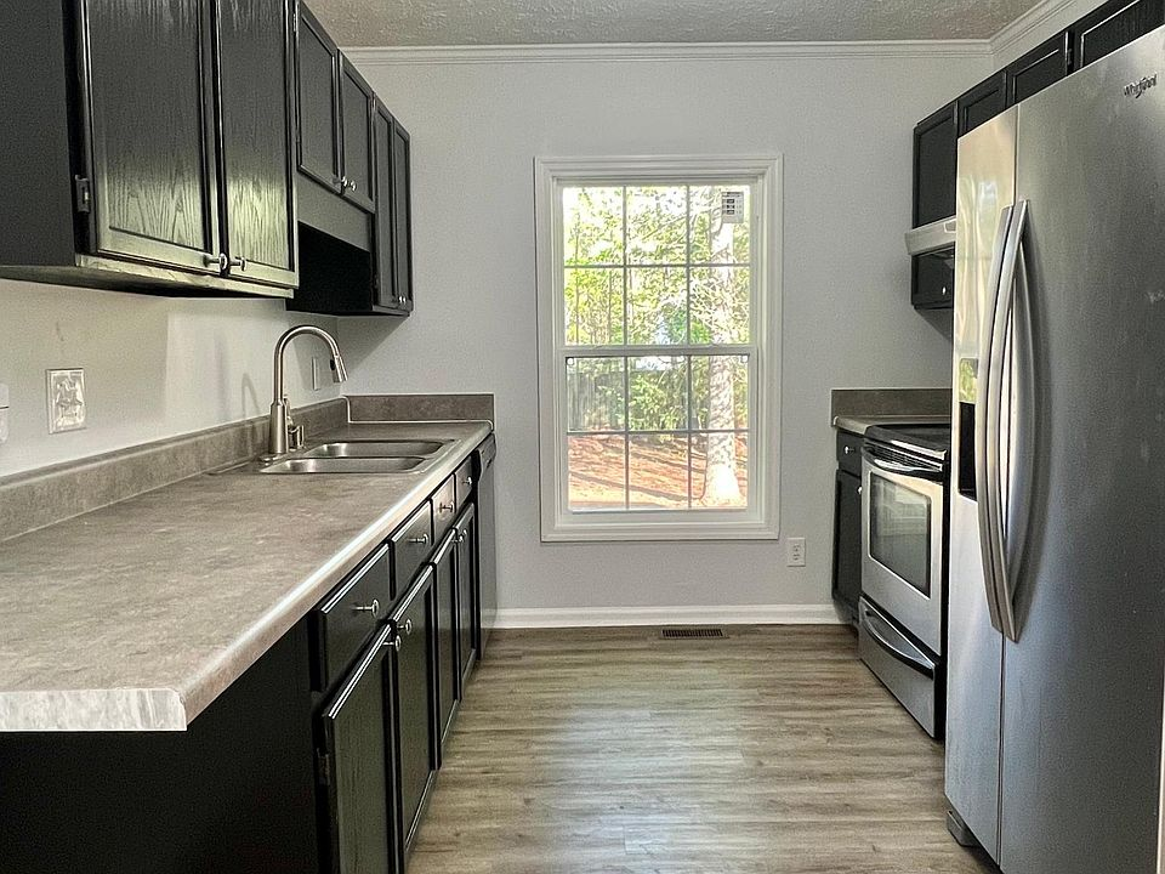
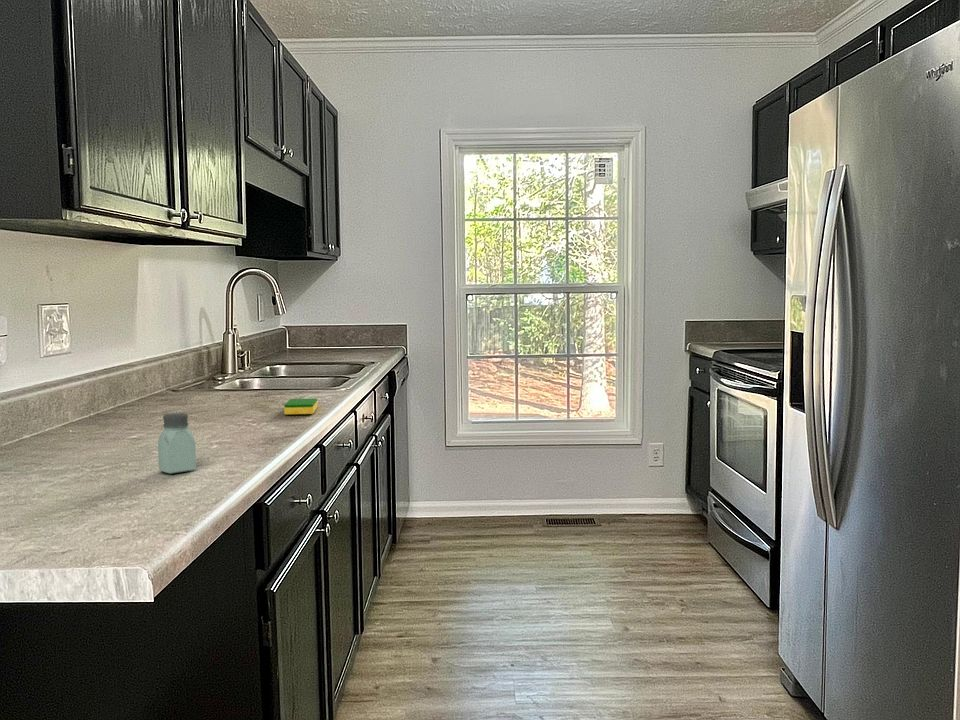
+ saltshaker [157,412,197,475]
+ dish sponge [283,397,319,416]
